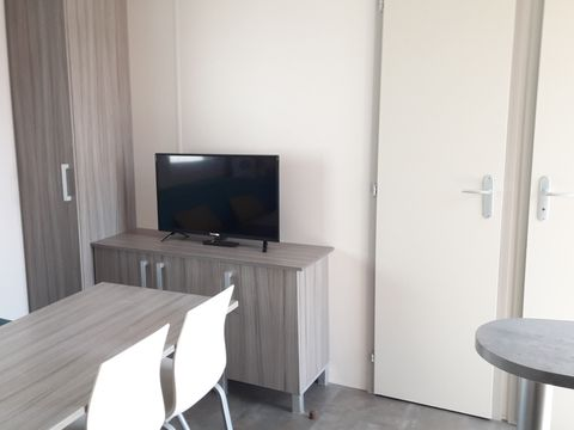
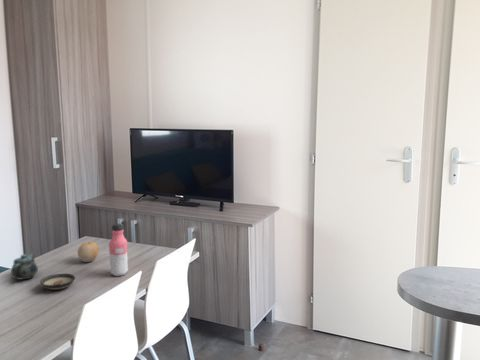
+ water bottle [108,223,129,277]
+ fruit [77,241,100,263]
+ chinaware [10,253,39,281]
+ saucer [39,273,76,291]
